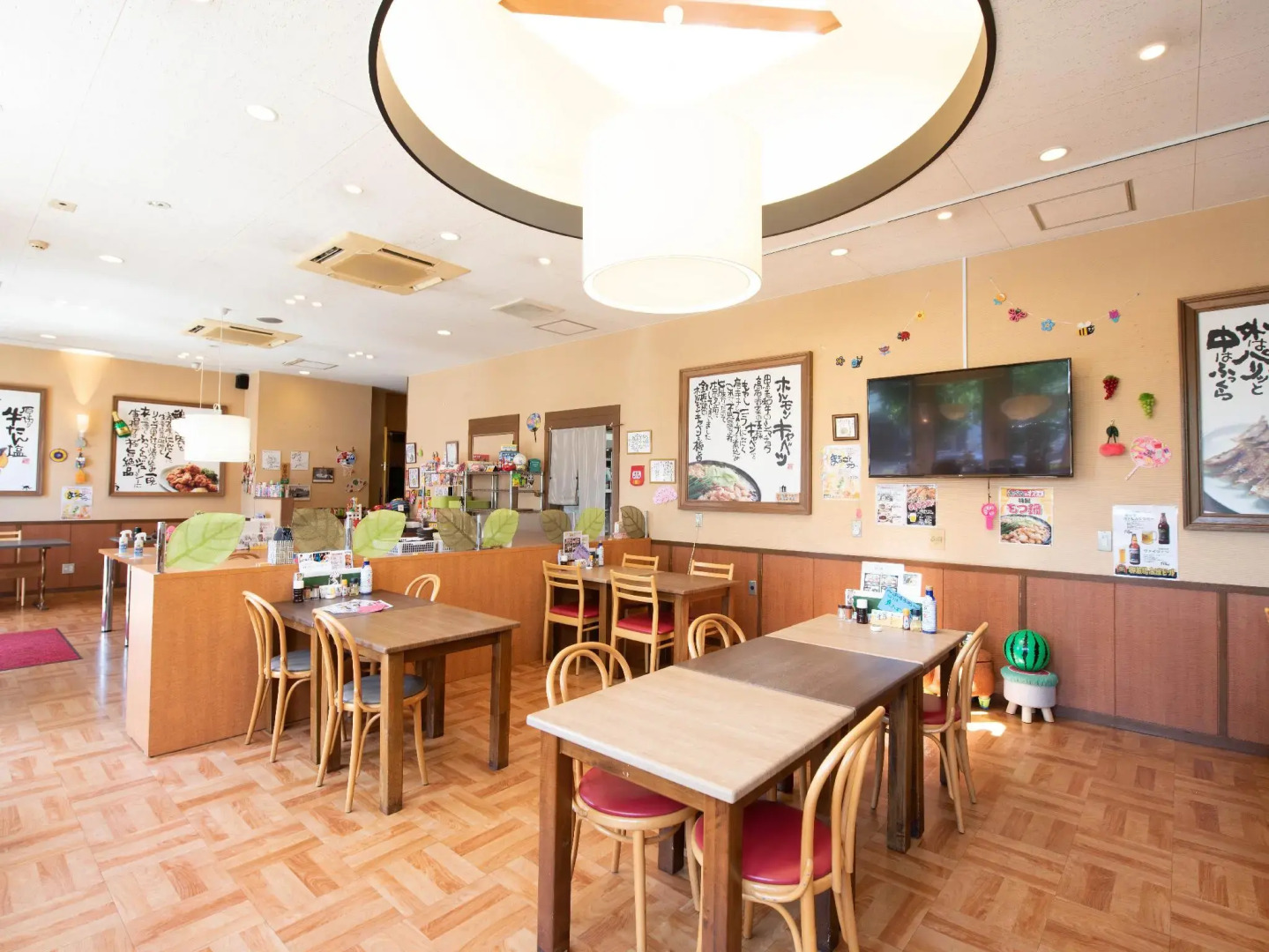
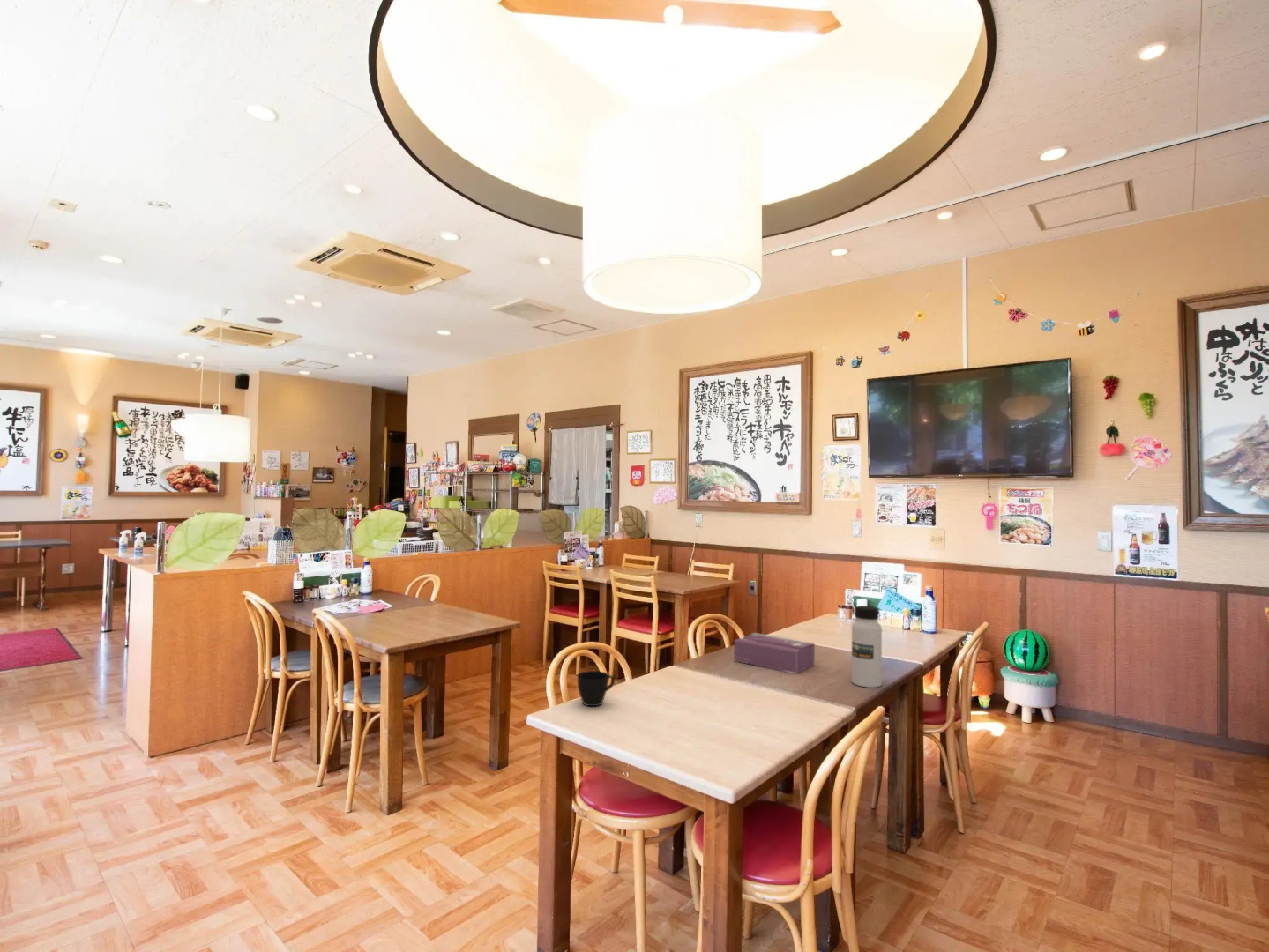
+ cup [577,670,616,707]
+ water bottle [851,605,883,688]
+ tissue box [733,632,816,674]
